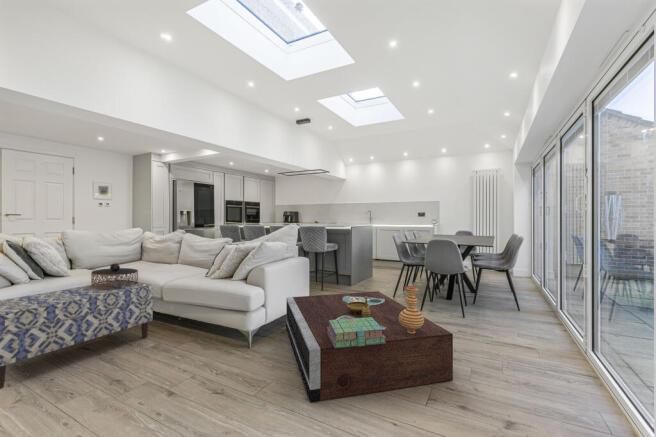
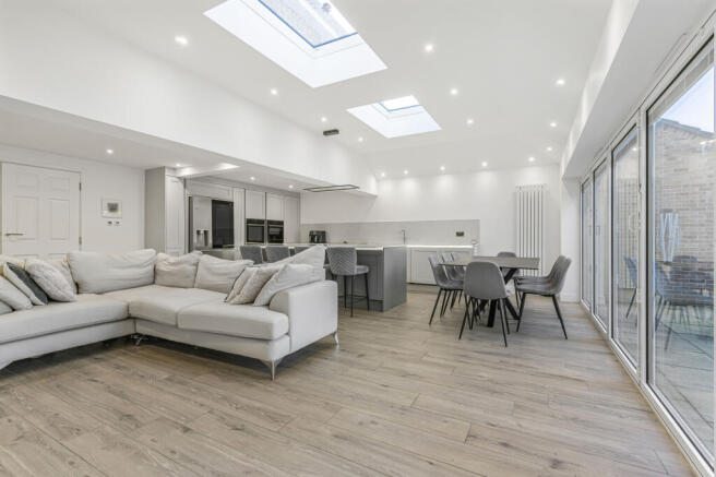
- stack of books [327,317,386,348]
- stereo [285,290,454,404]
- vase [399,285,425,333]
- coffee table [90,262,139,290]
- decorative bowl [347,296,371,318]
- bench [0,281,154,390]
